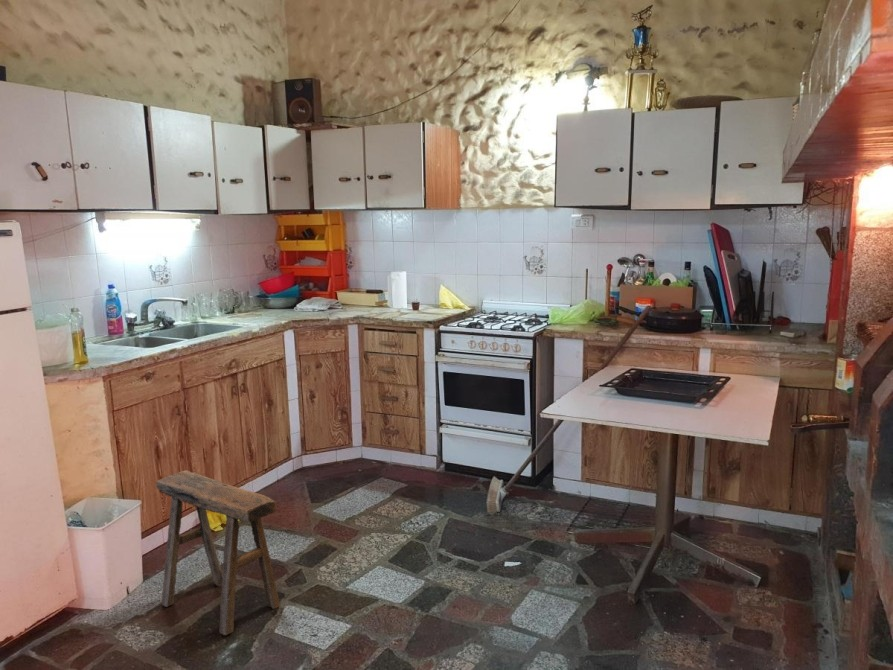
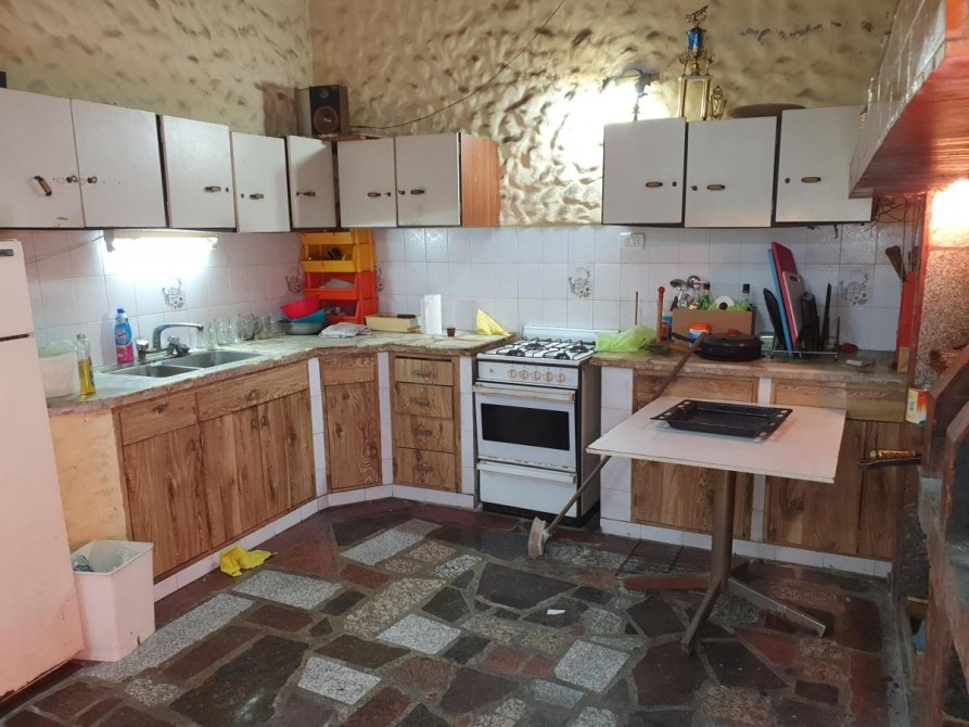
- stool [155,469,281,636]
